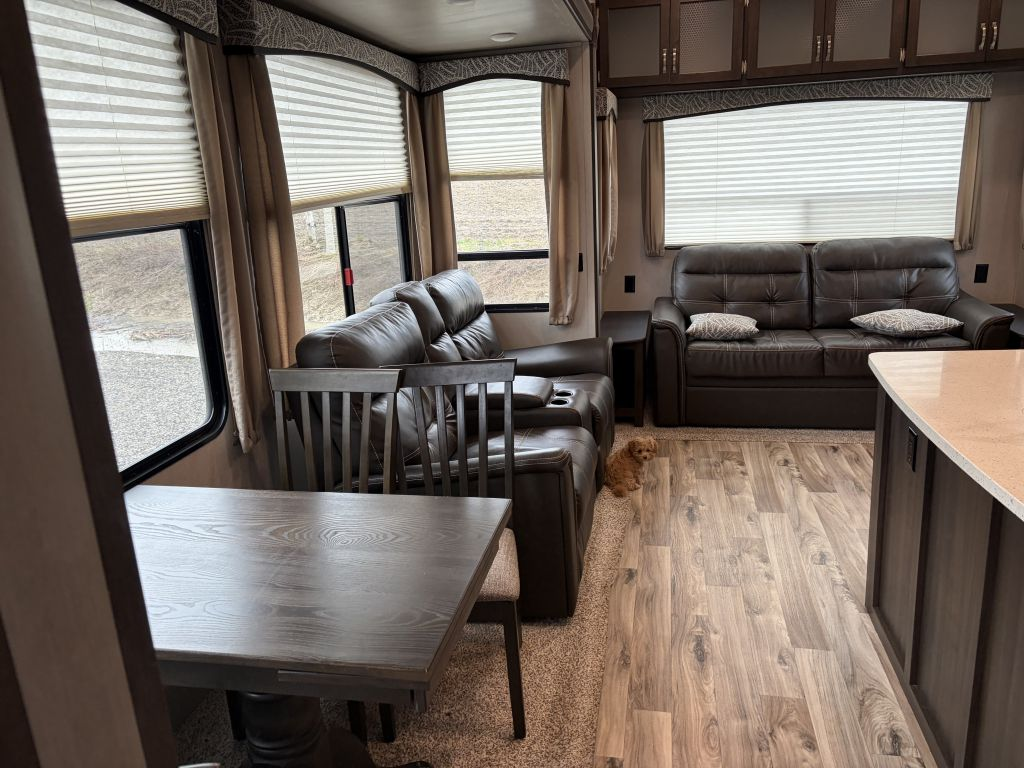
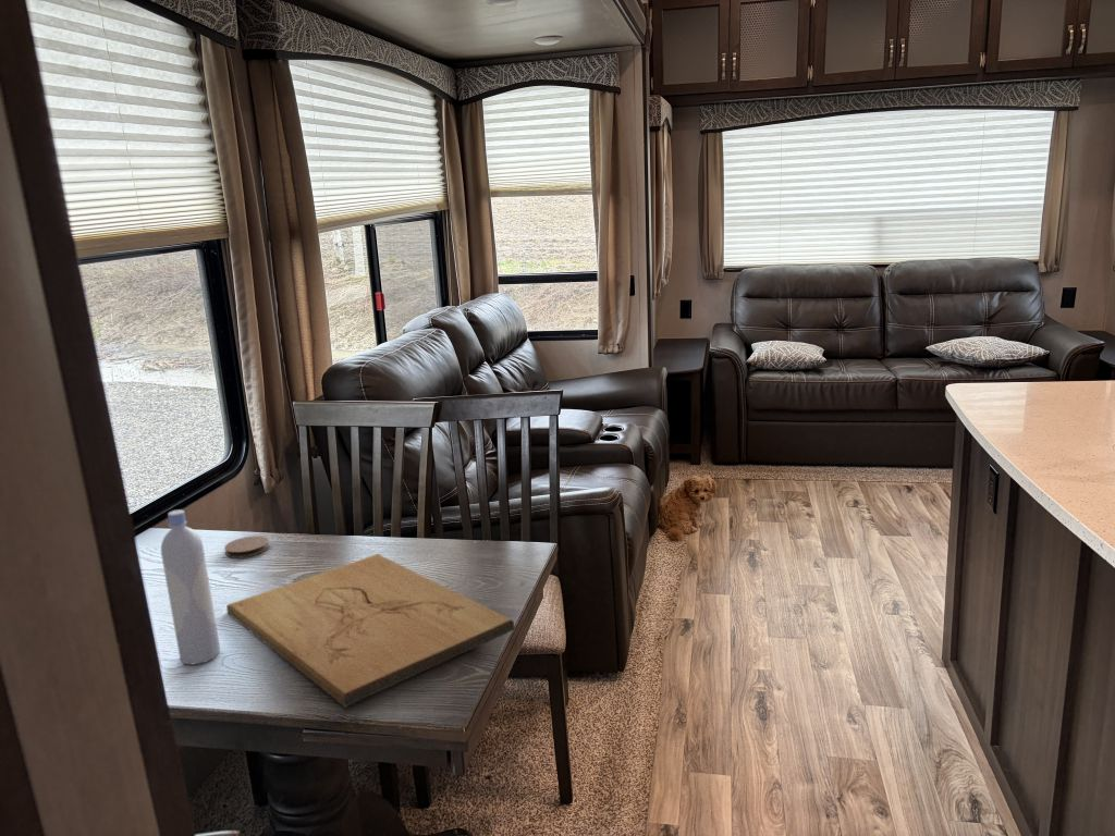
+ cutting board [225,553,516,709]
+ coaster [223,534,270,558]
+ bottle [160,508,221,665]
